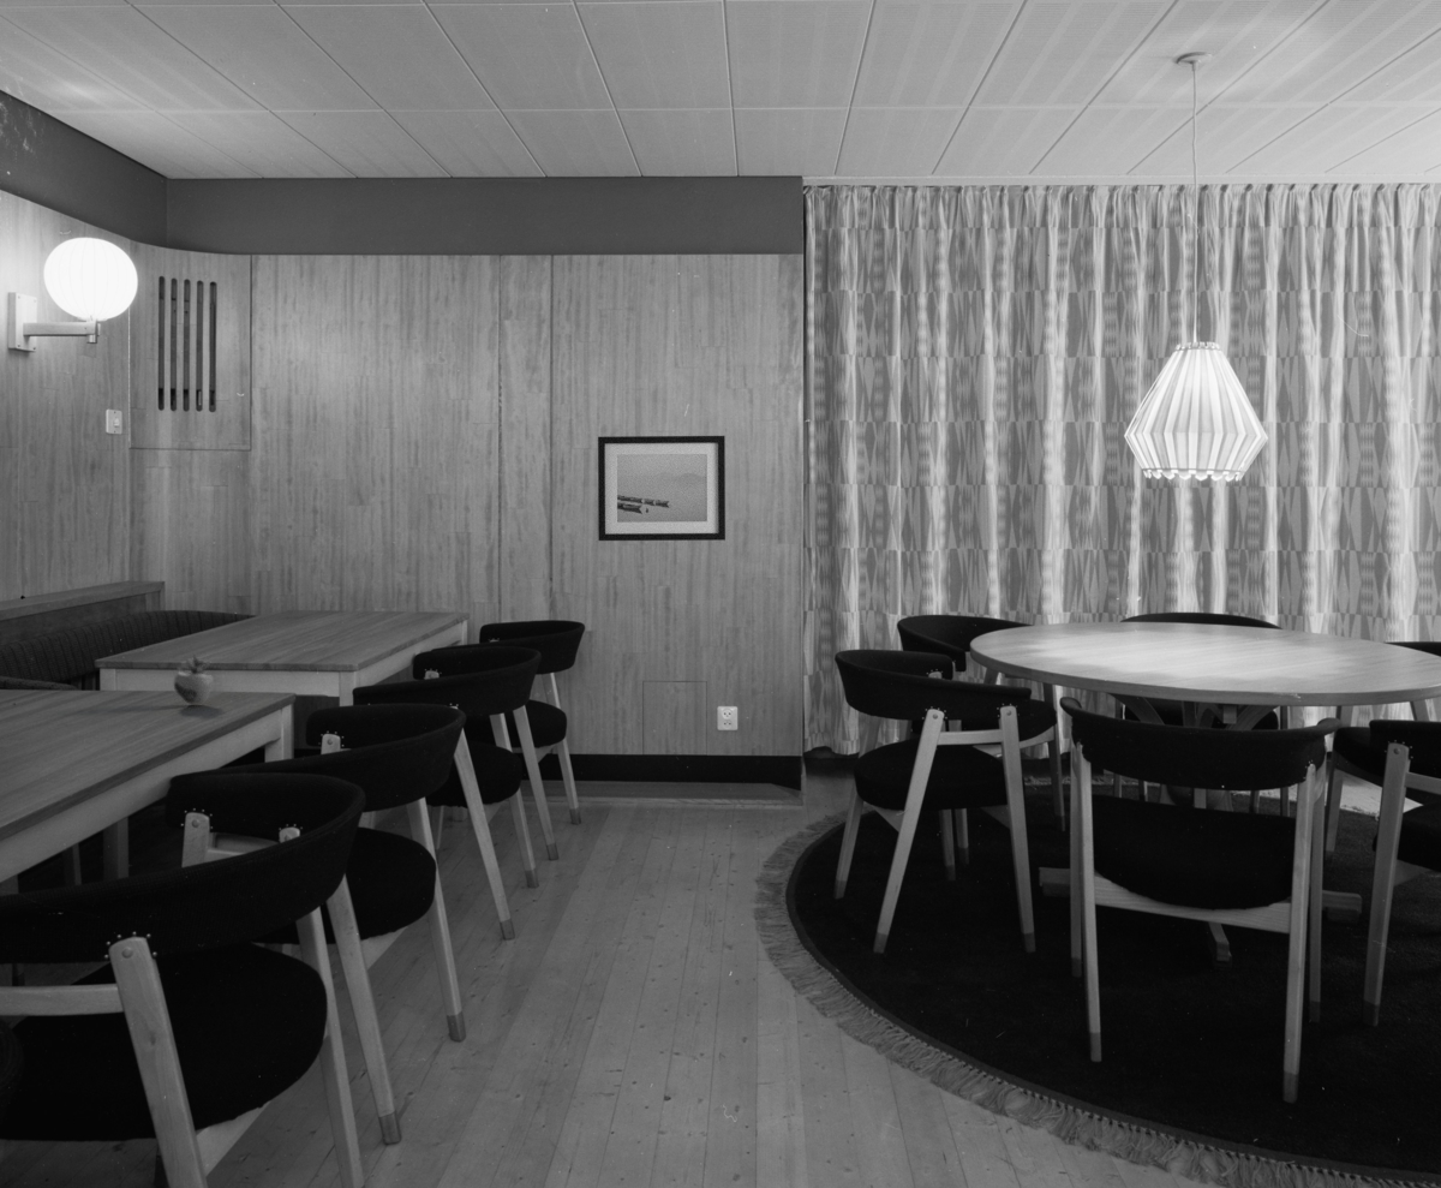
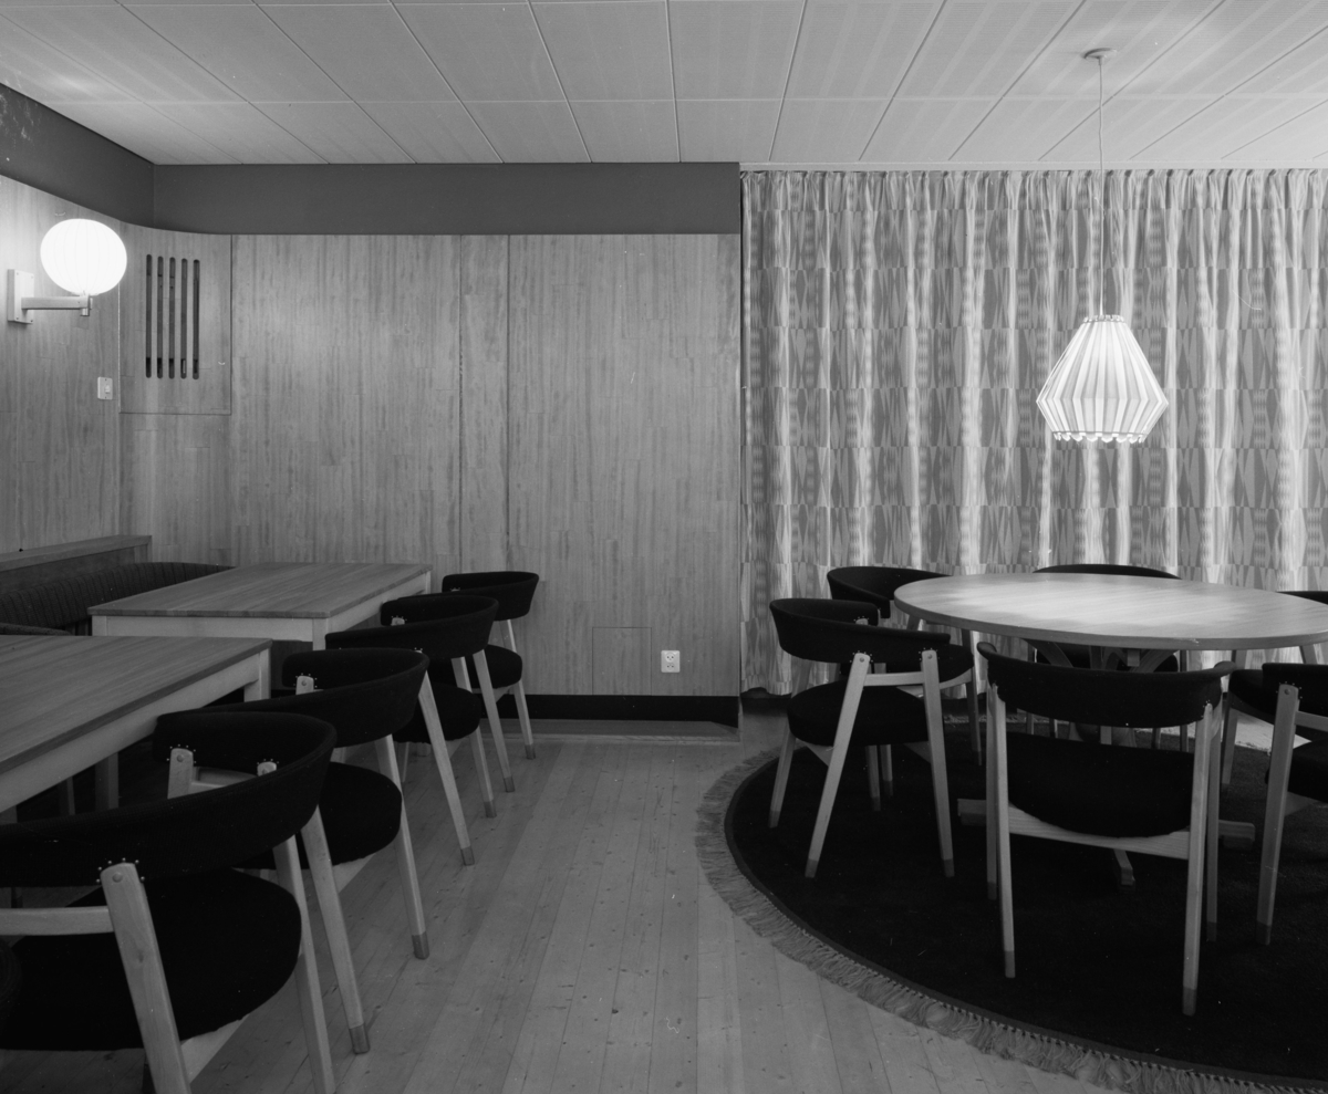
- succulent plant [140,647,215,706]
- wall art [597,435,727,542]
